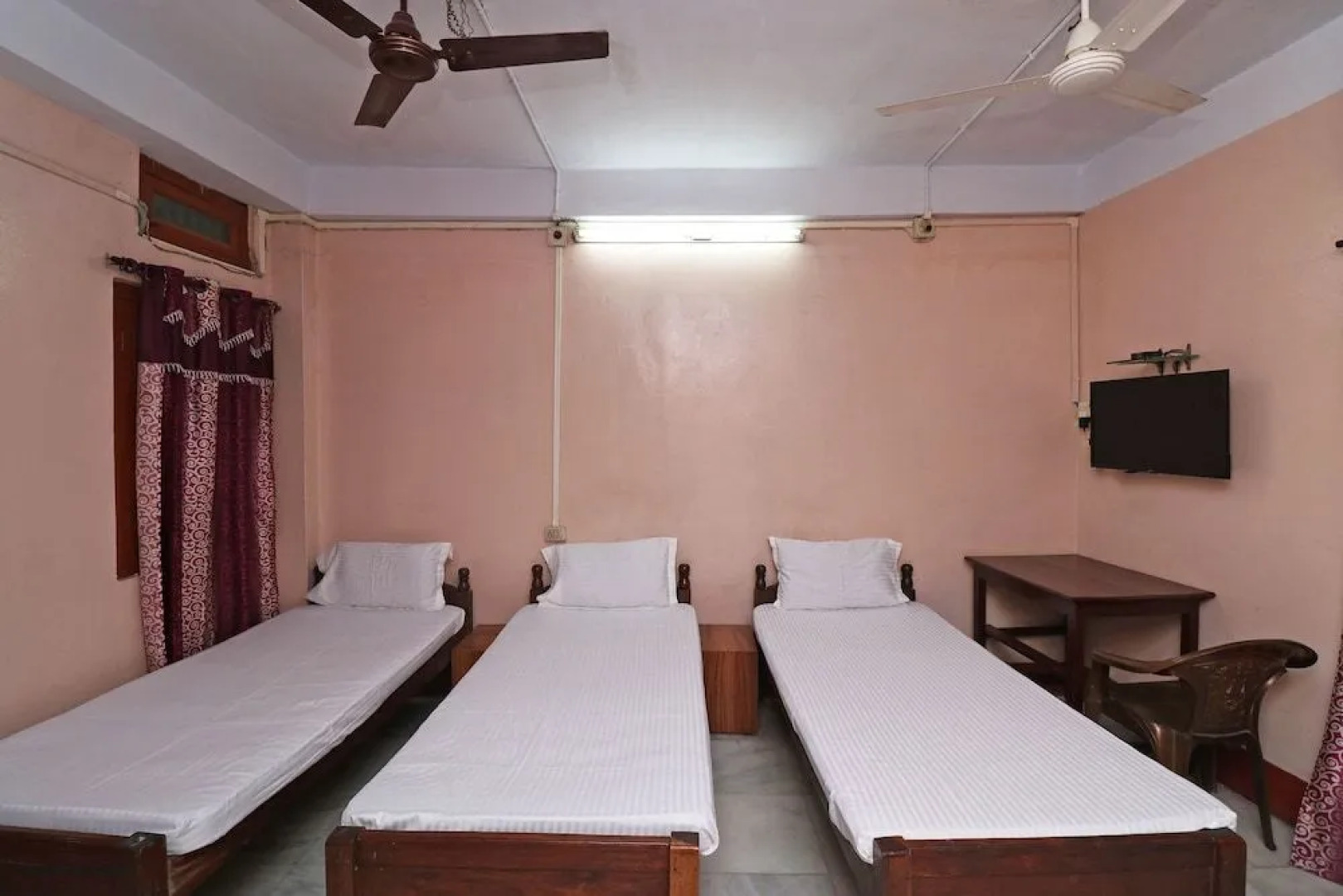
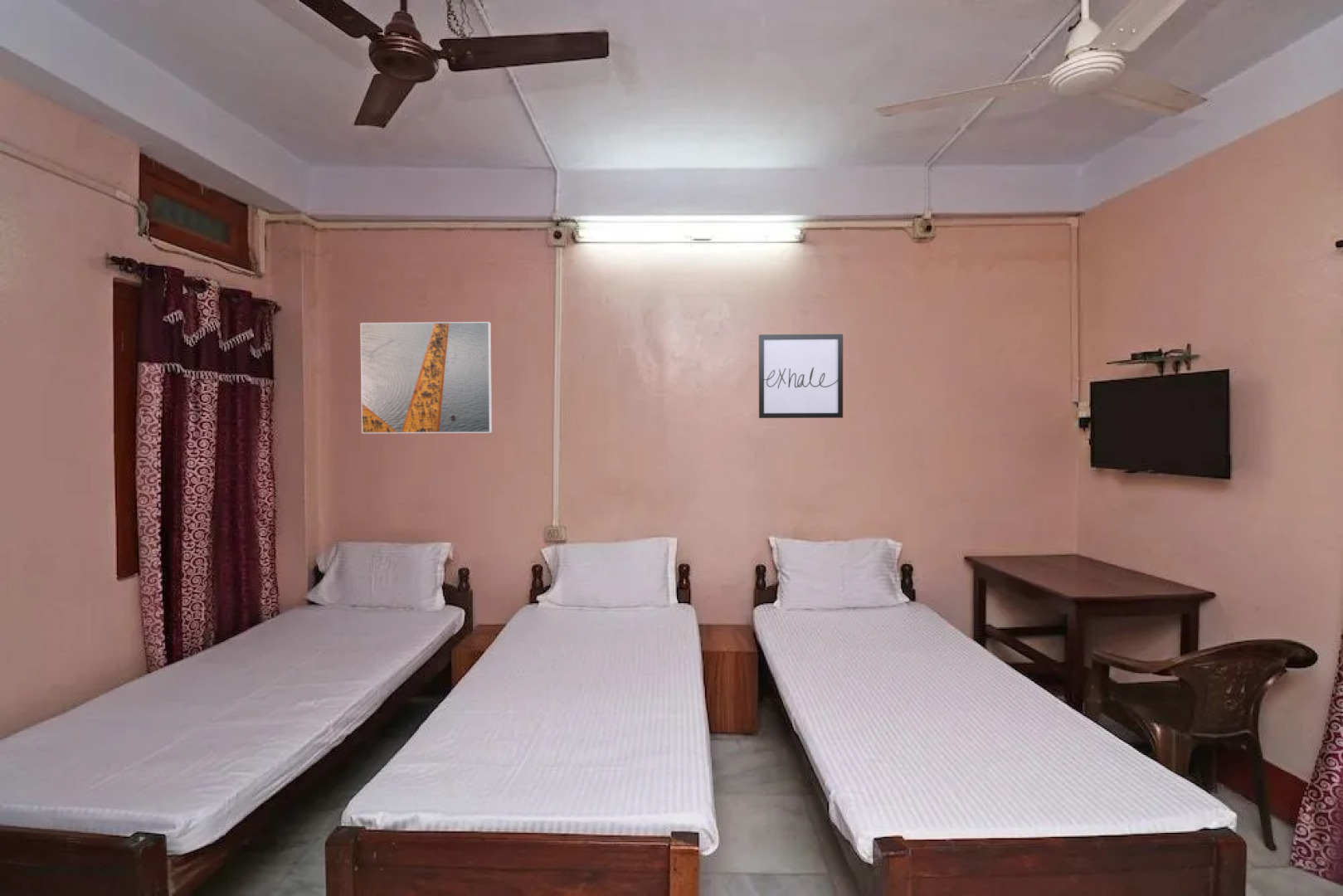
+ wall art [758,334,844,419]
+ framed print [359,321,493,434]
